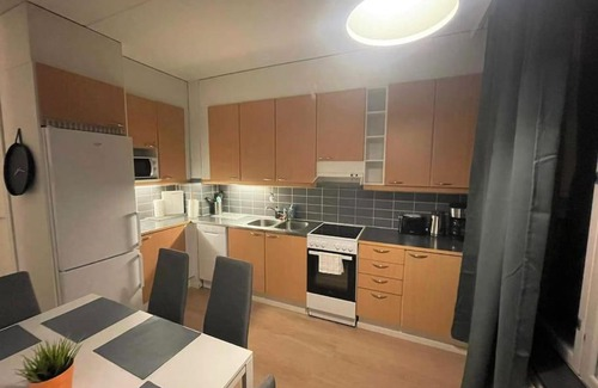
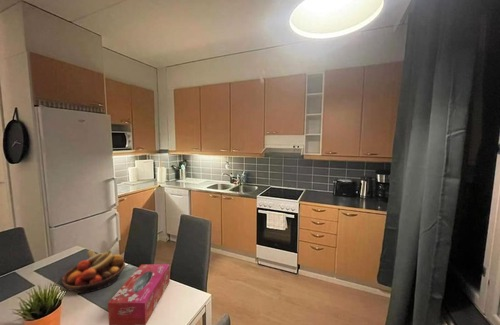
+ fruit bowl [61,248,126,295]
+ tissue box [107,264,171,325]
